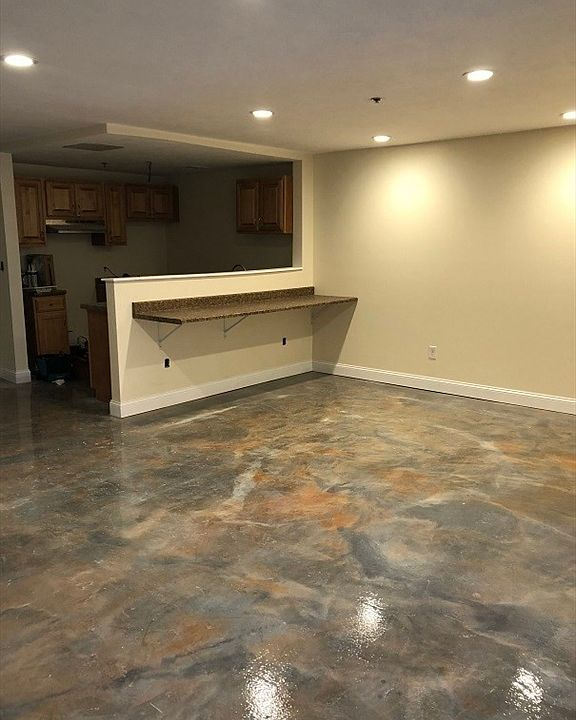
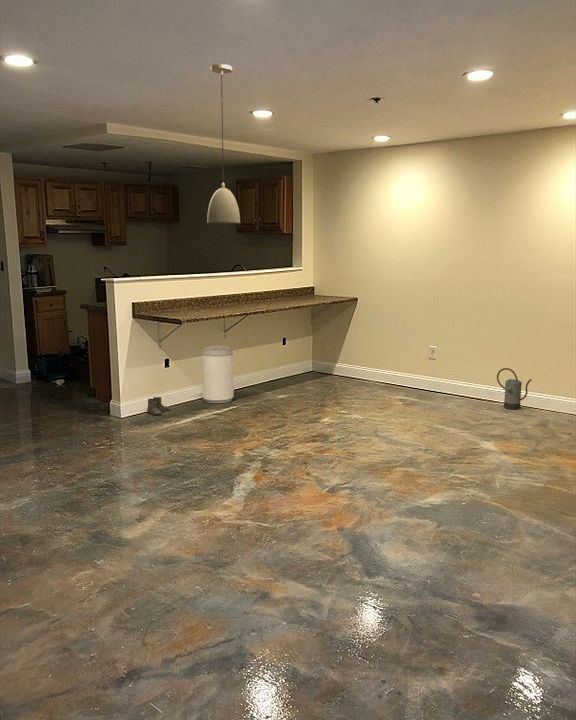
+ boots [146,396,171,416]
+ beverage can [201,345,235,404]
+ watering can [496,367,533,410]
+ light fixture [206,63,241,225]
